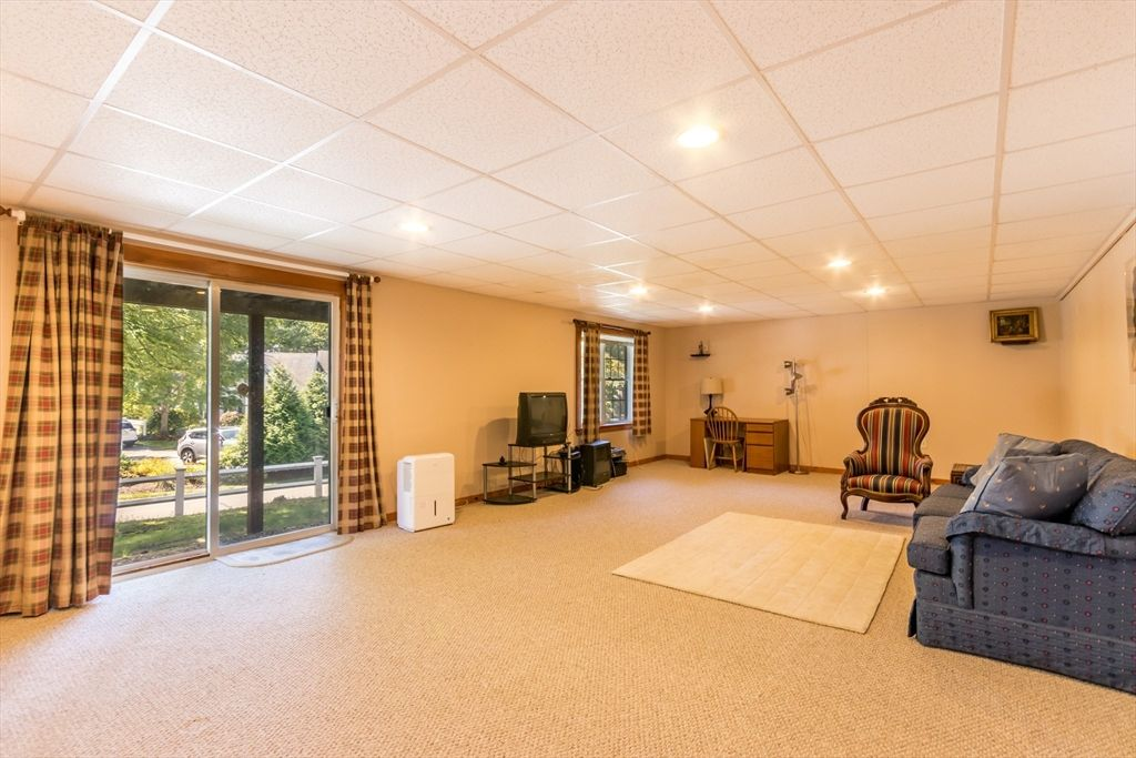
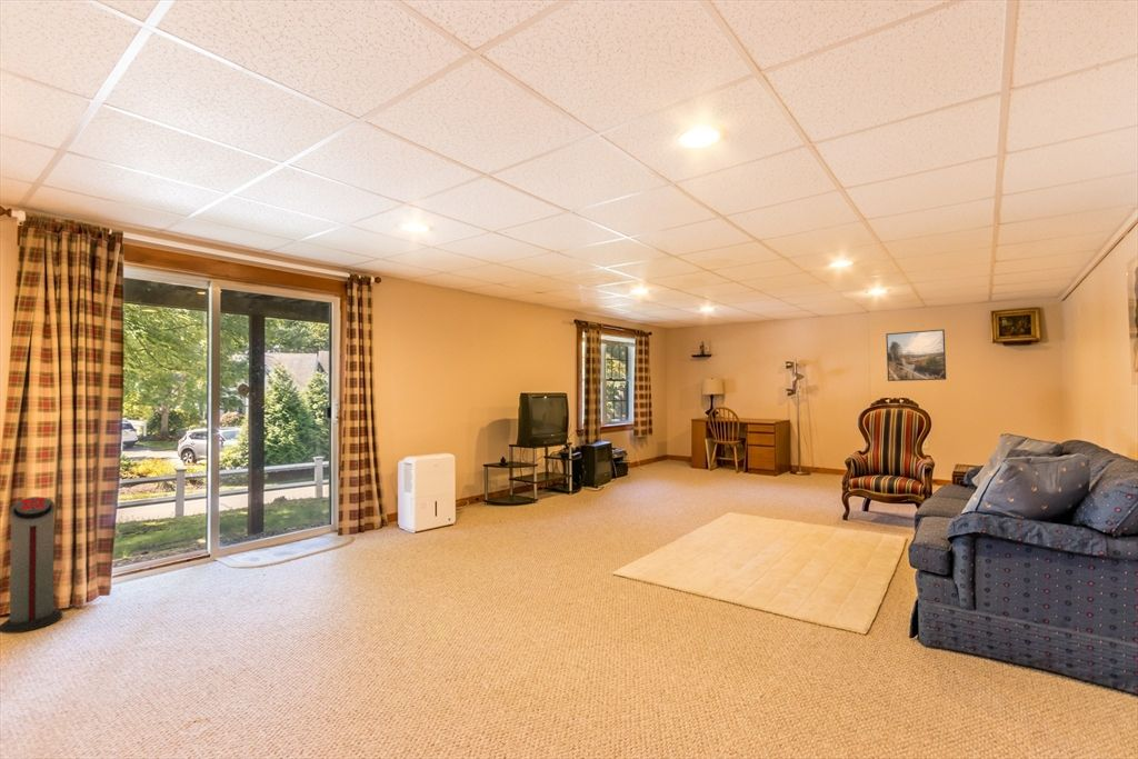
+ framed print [885,328,947,382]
+ air purifier [0,496,63,635]
